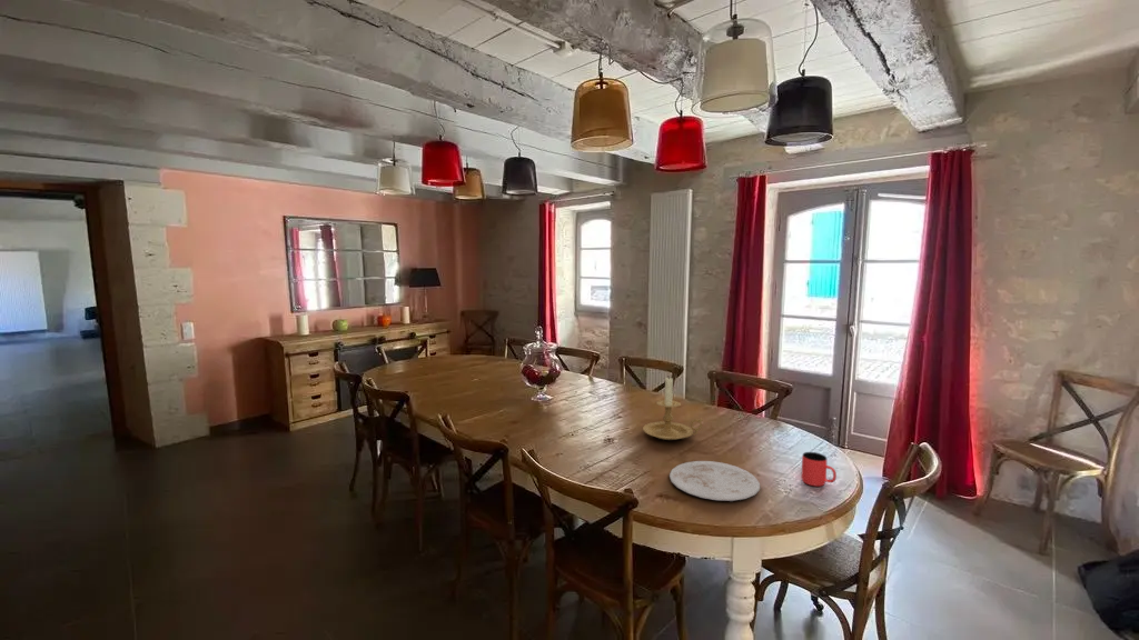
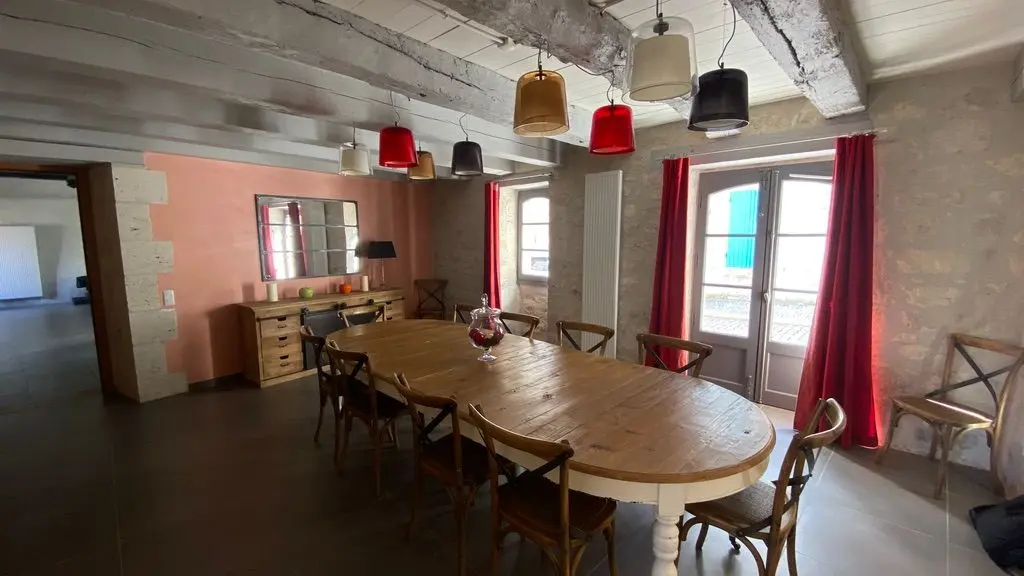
- candle holder [642,374,704,441]
- cup [800,451,838,488]
- plate [668,460,761,502]
